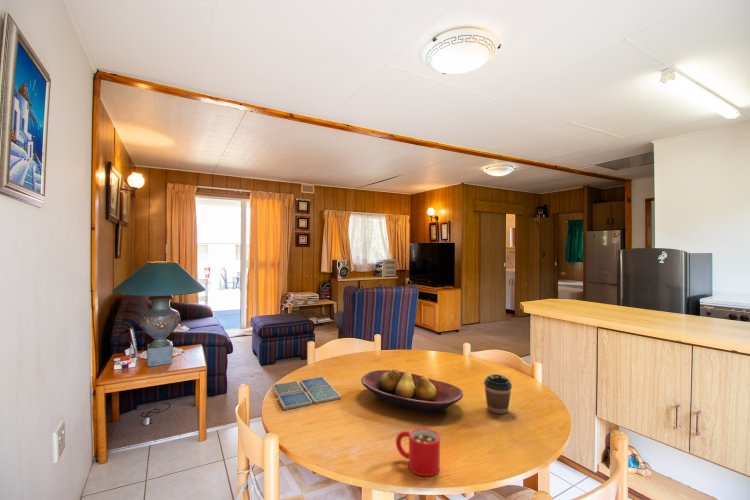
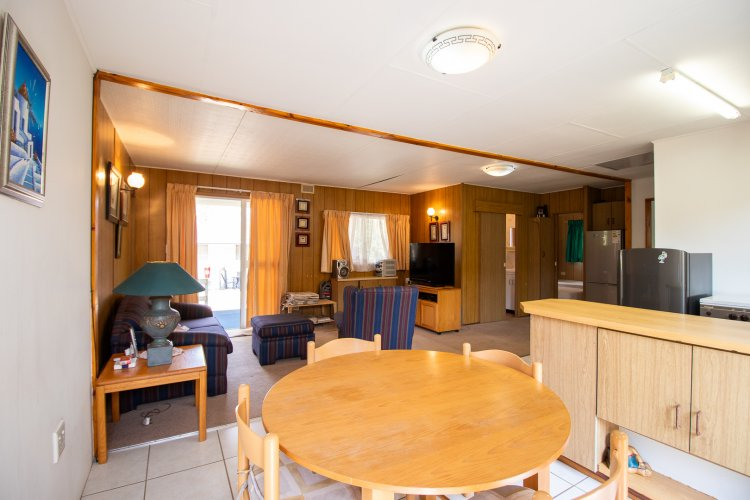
- mug [395,427,441,477]
- coffee cup [483,373,513,415]
- fruit bowl [360,368,464,414]
- drink coaster [271,376,342,411]
